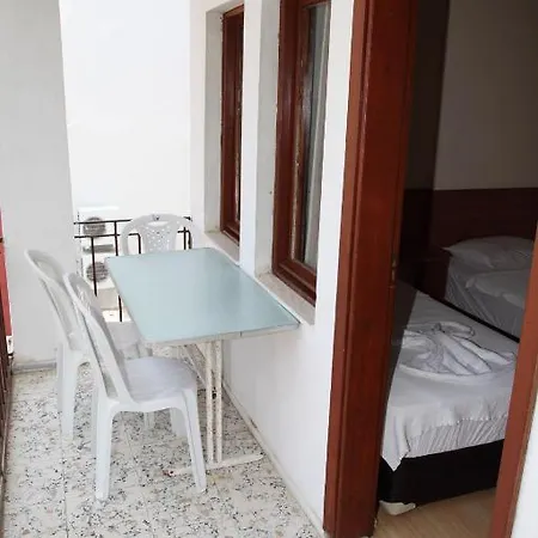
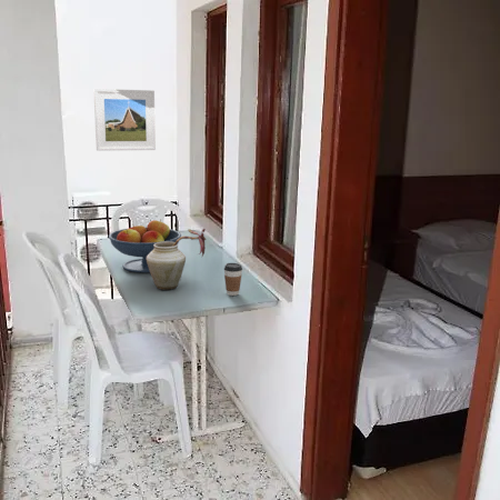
+ vase [147,228,207,291]
+ coffee cup [223,262,243,297]
+ fruit bowl [108,219,182,273]
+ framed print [93,88,157,152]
